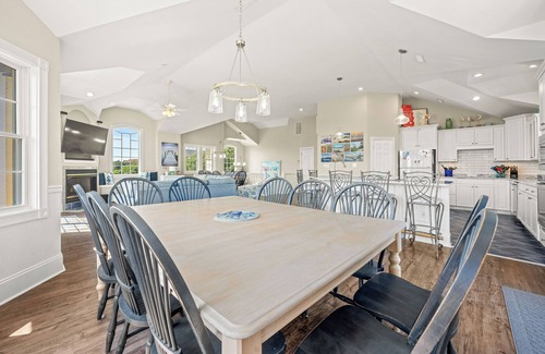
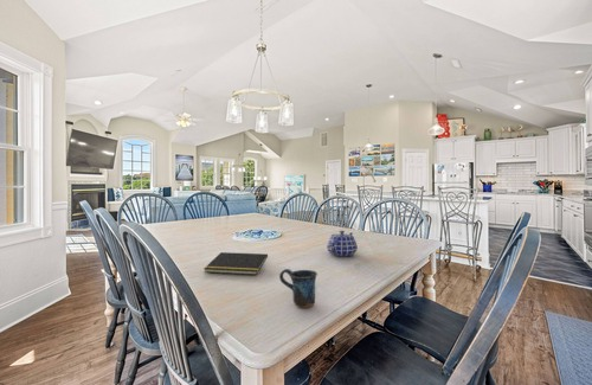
+ teapot [326,230,359,257]
+ notepad [202,251,269,276]
+ mug [278,268,318,309]
